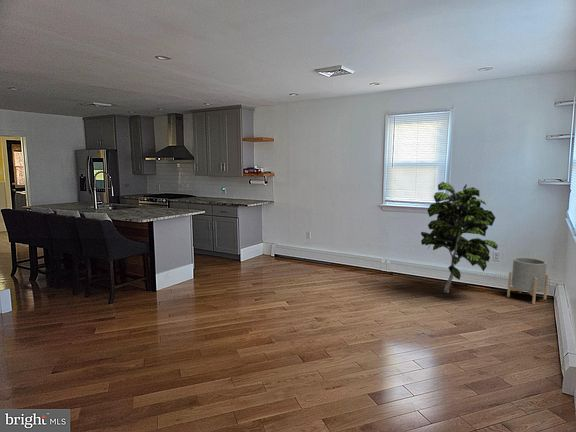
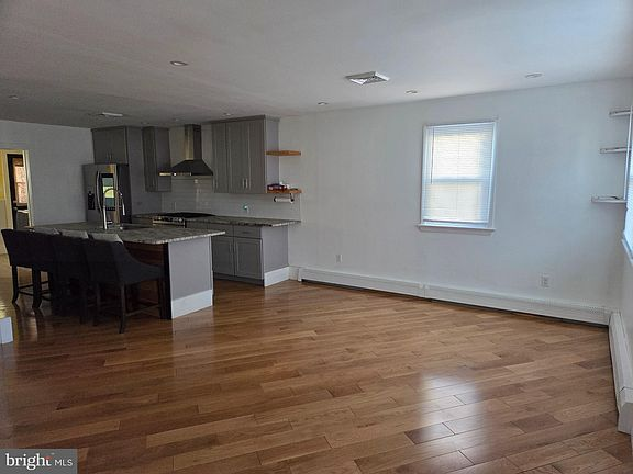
- indoor plant [420,181,499,294]
- planter [506,257,549,305]
